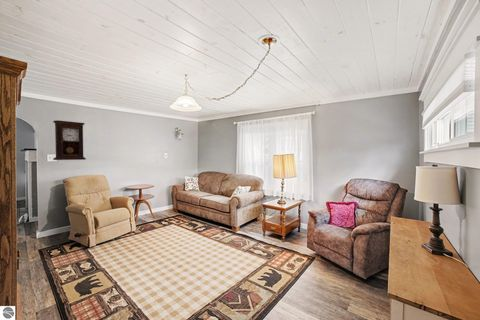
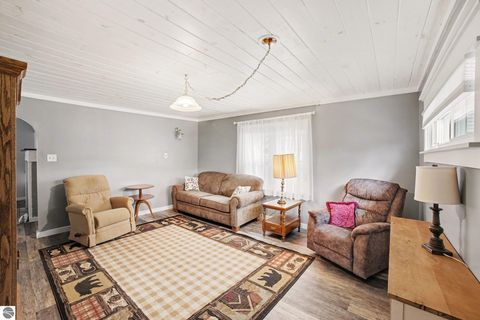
- pendulum clock [52,119,87,161]
